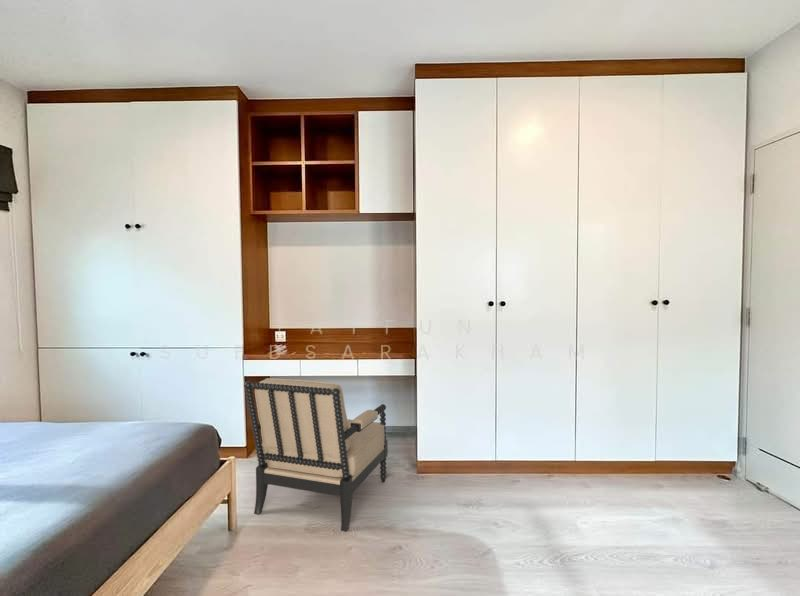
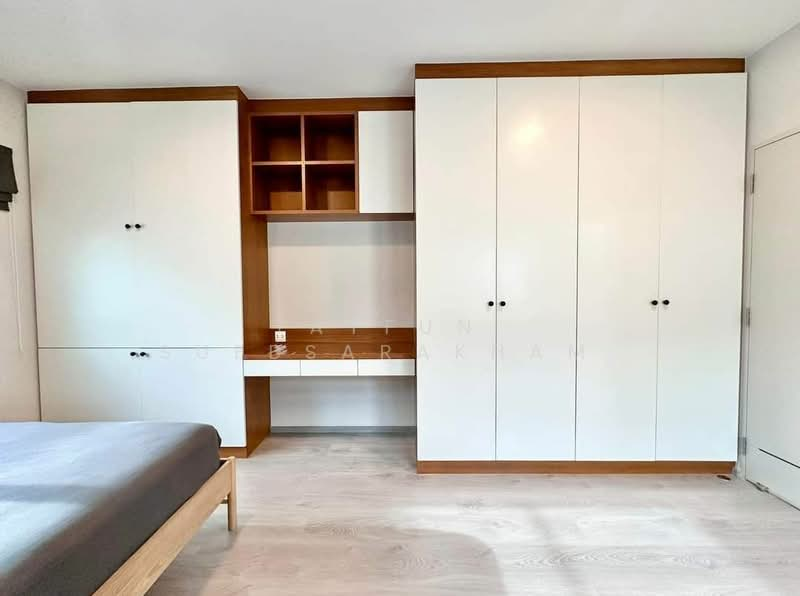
- chair [243,377,389,532]
